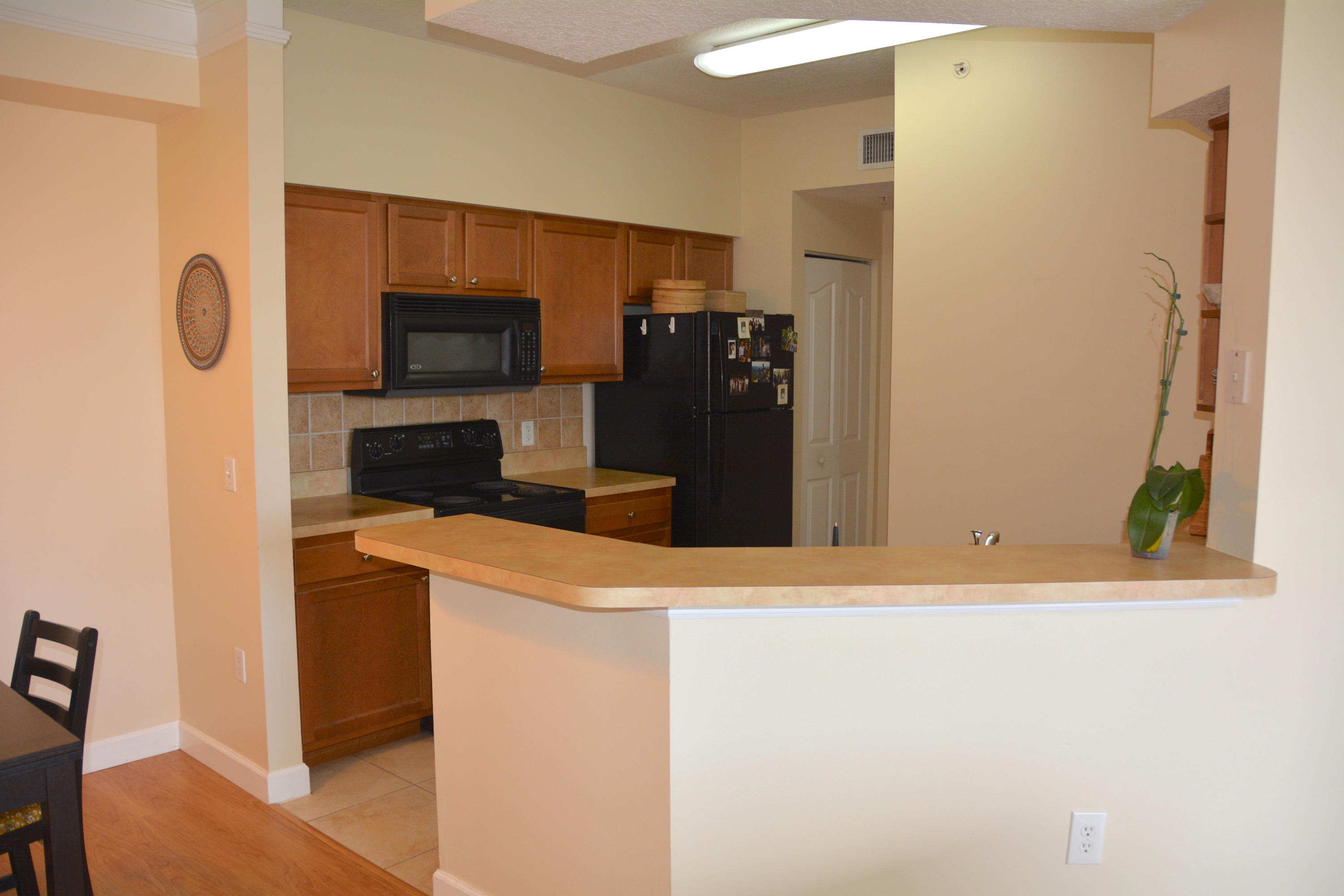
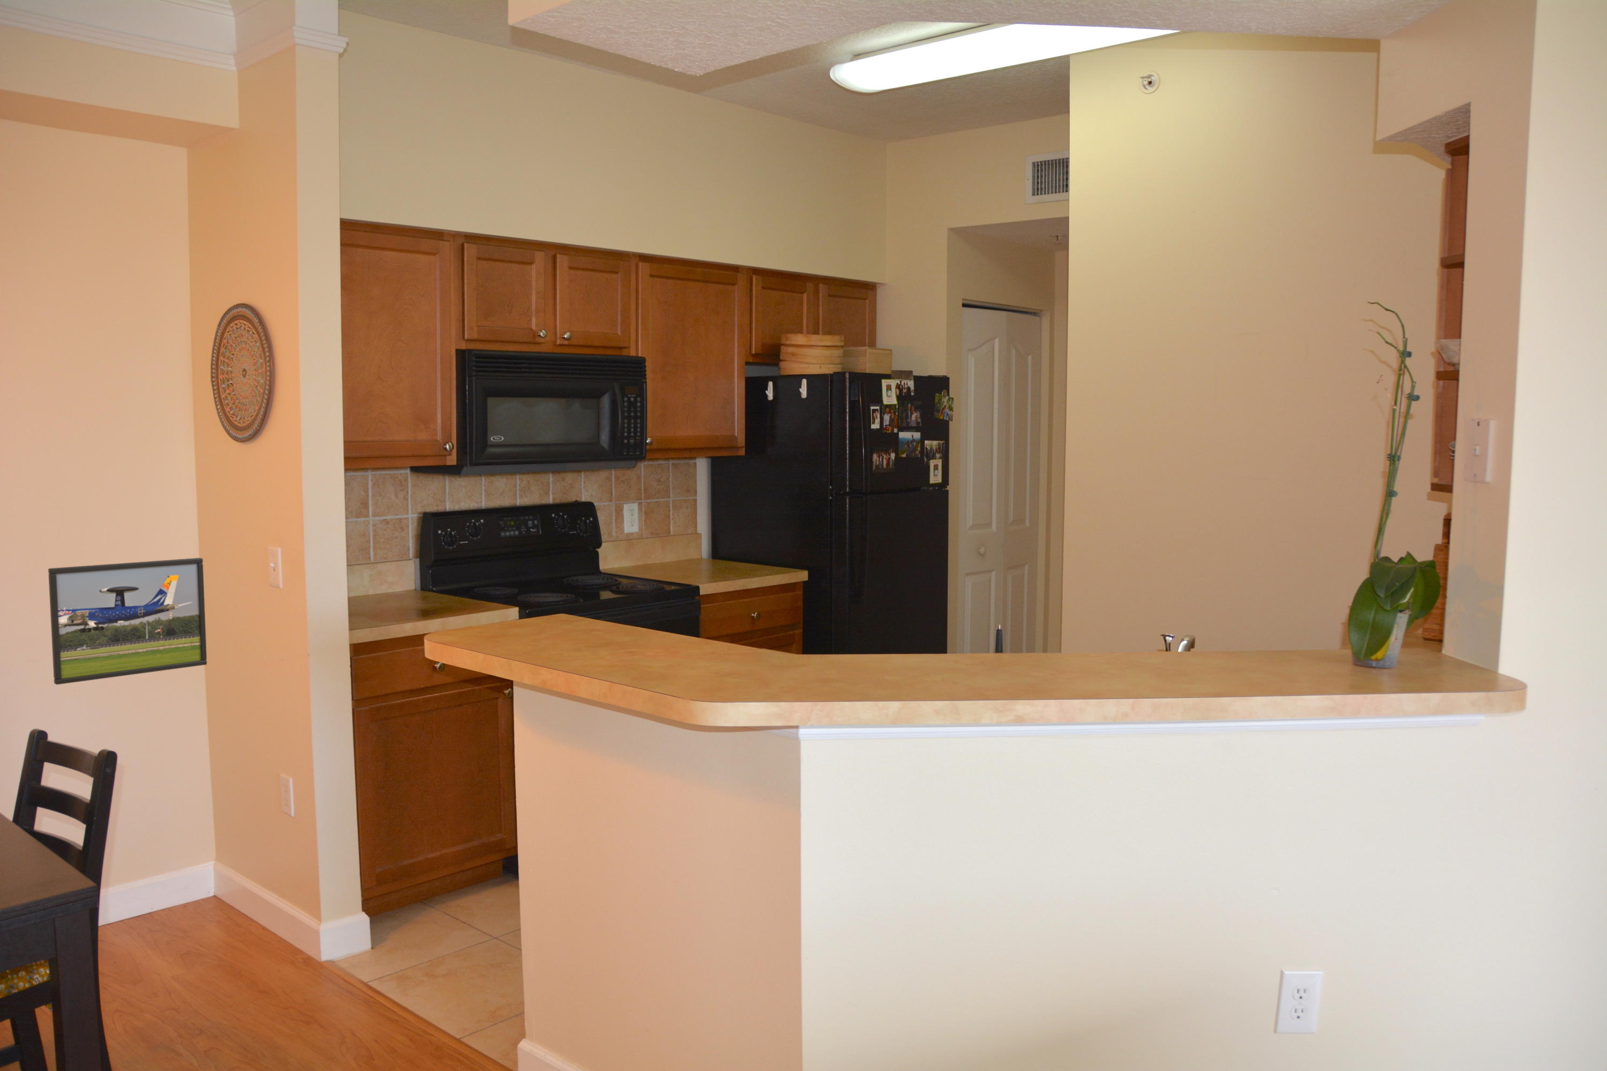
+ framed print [48,557,207,685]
